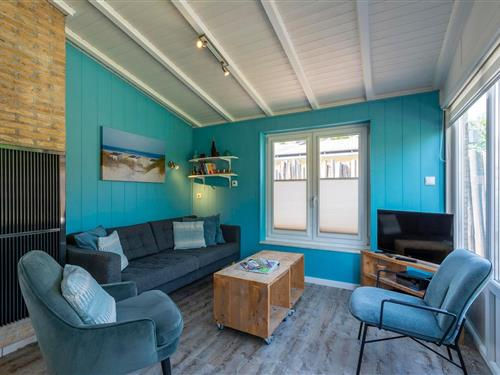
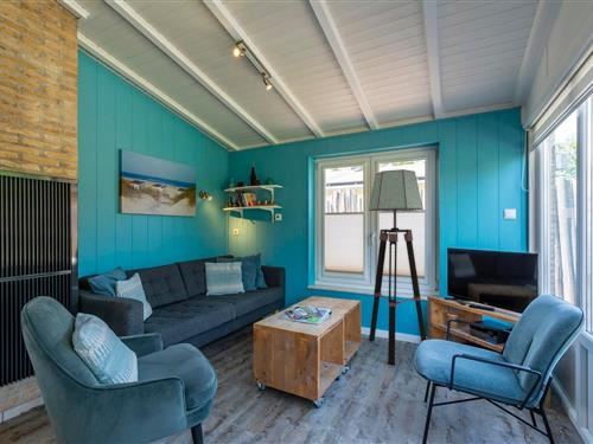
+ floor lamp [368,168,427,367]
